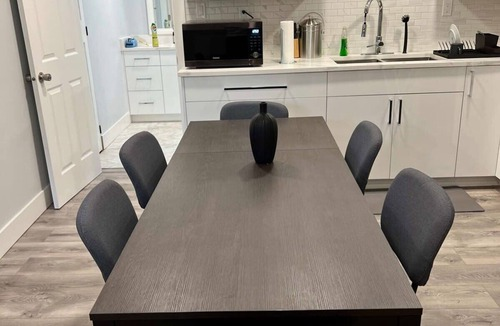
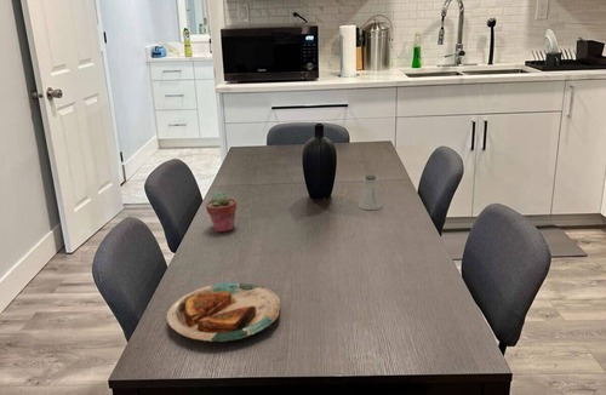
+ plate [165,281,282,343]
+ saltshaker [358,174,383,211]
+ potted succulent [205,190,238,234]
